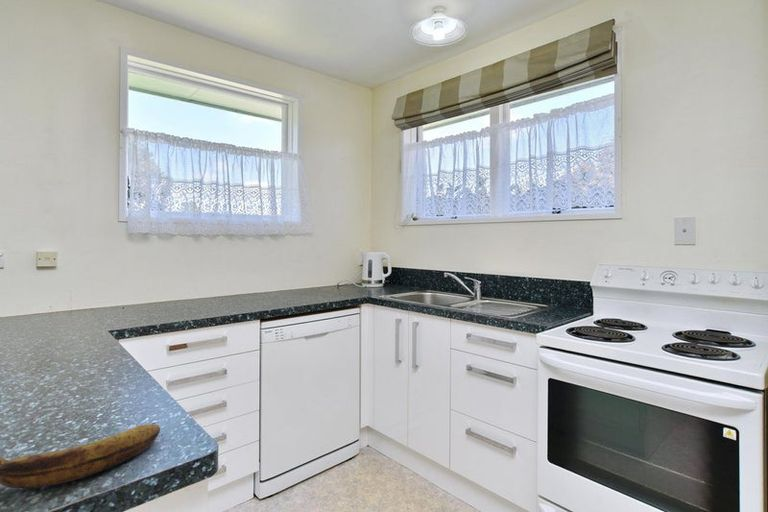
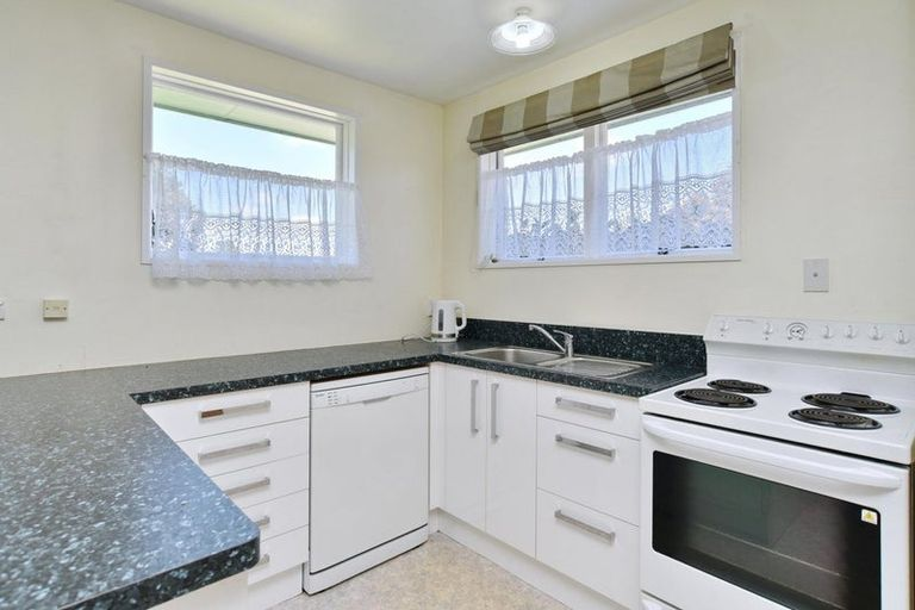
- banana [0,423,161,489]
